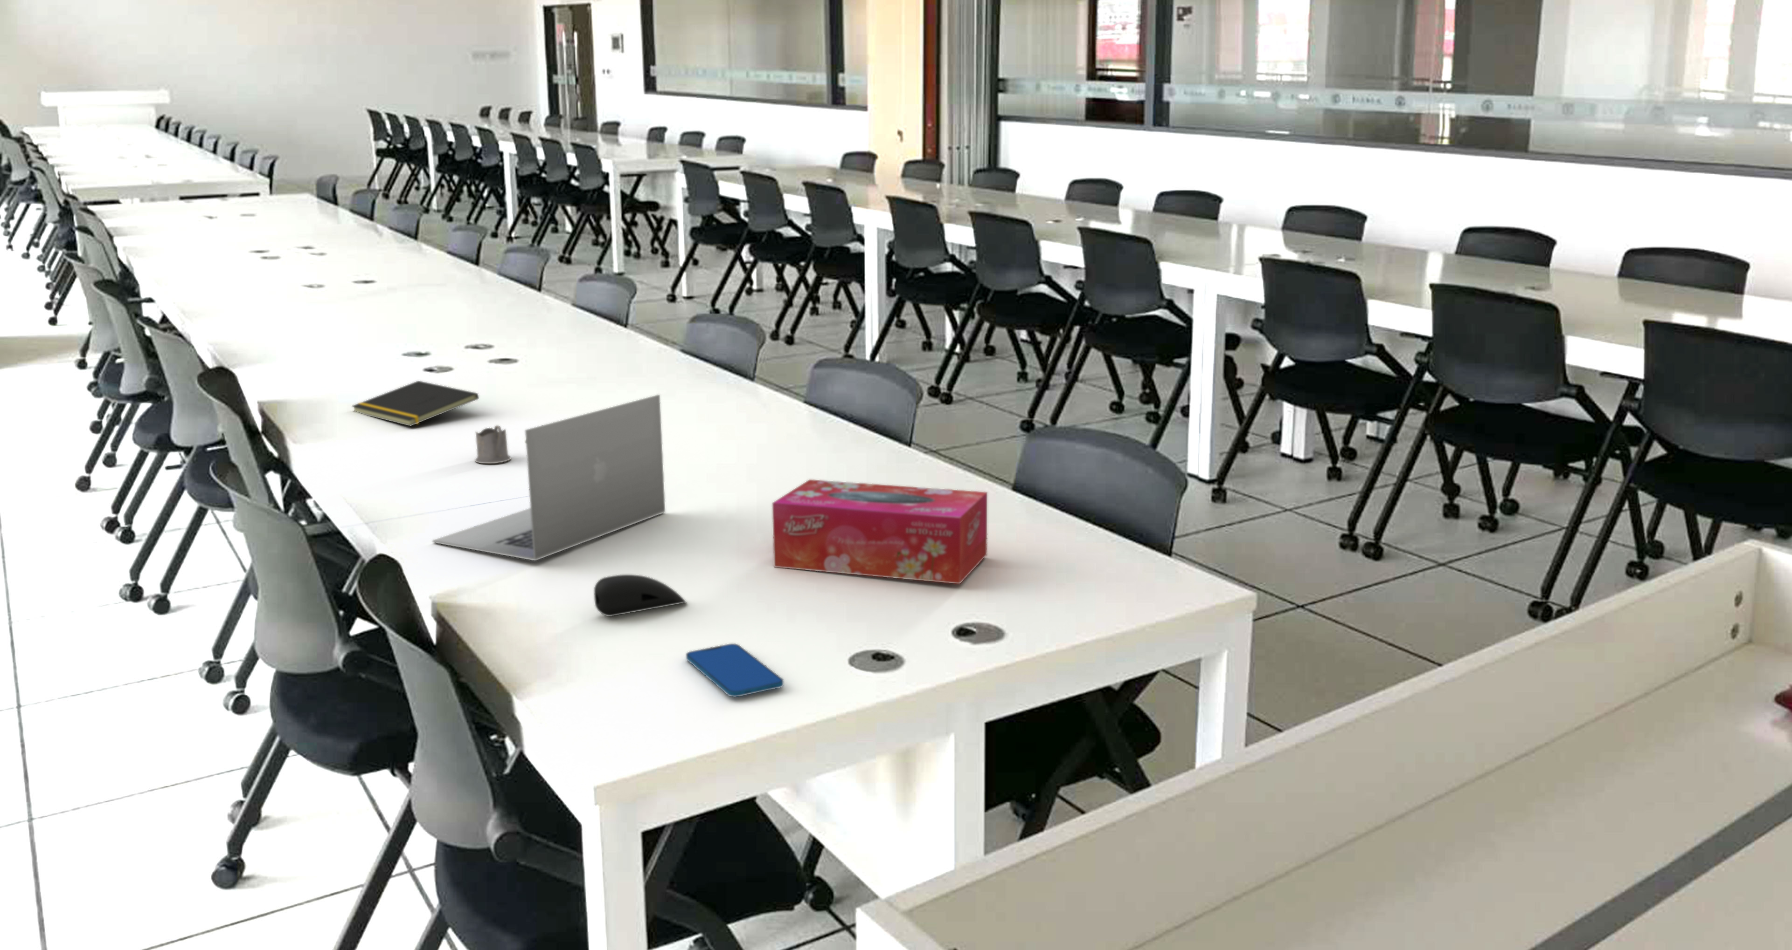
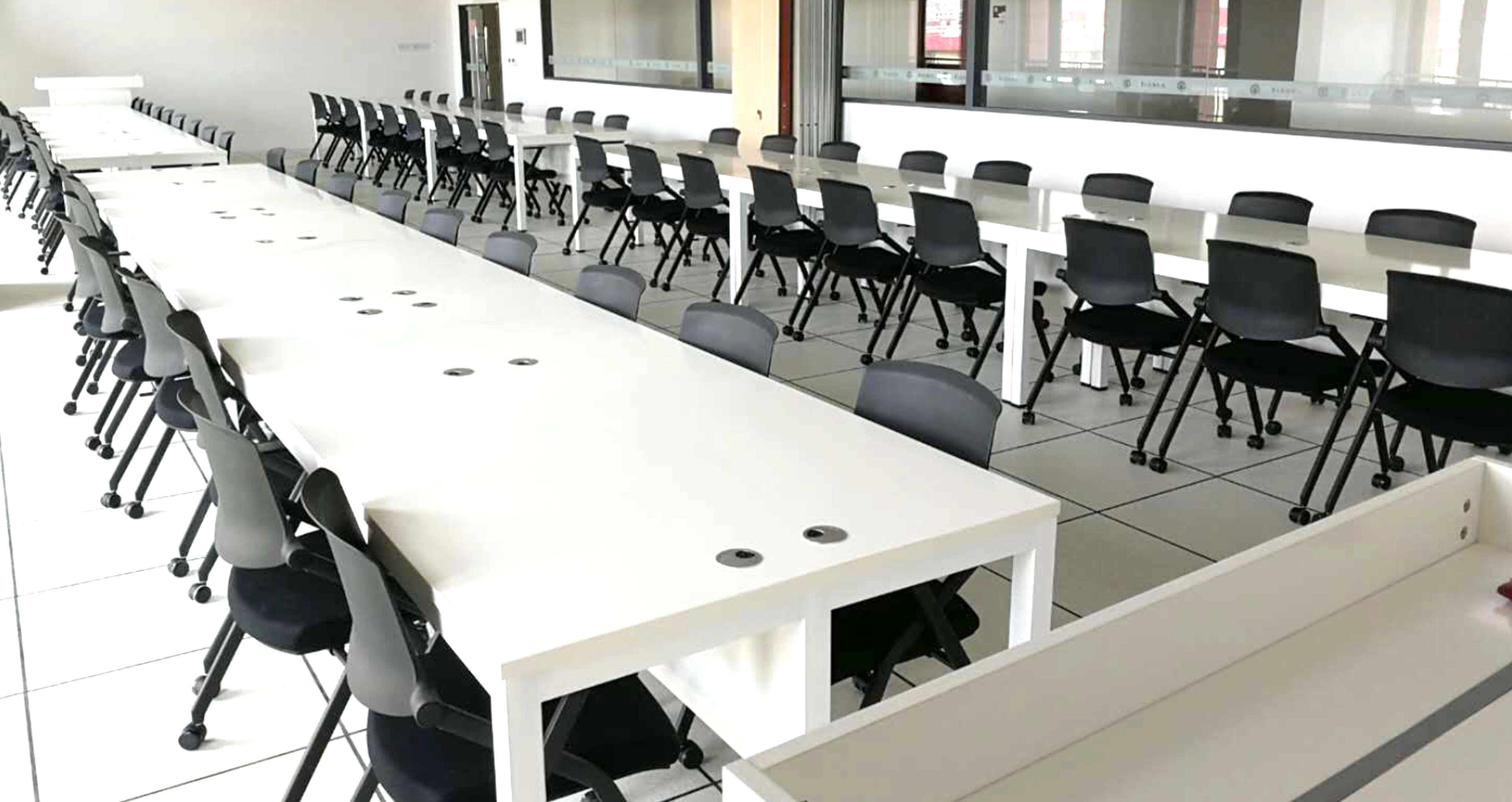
- computer mouse [594,575,687,617]
- notepad [351,380,480,426]
- tissue box [772,479,988,584]
- laptop [431,394,666,561]
- tea glass holder [474,425,512,464]
- smartphone [686,643,785,698]
